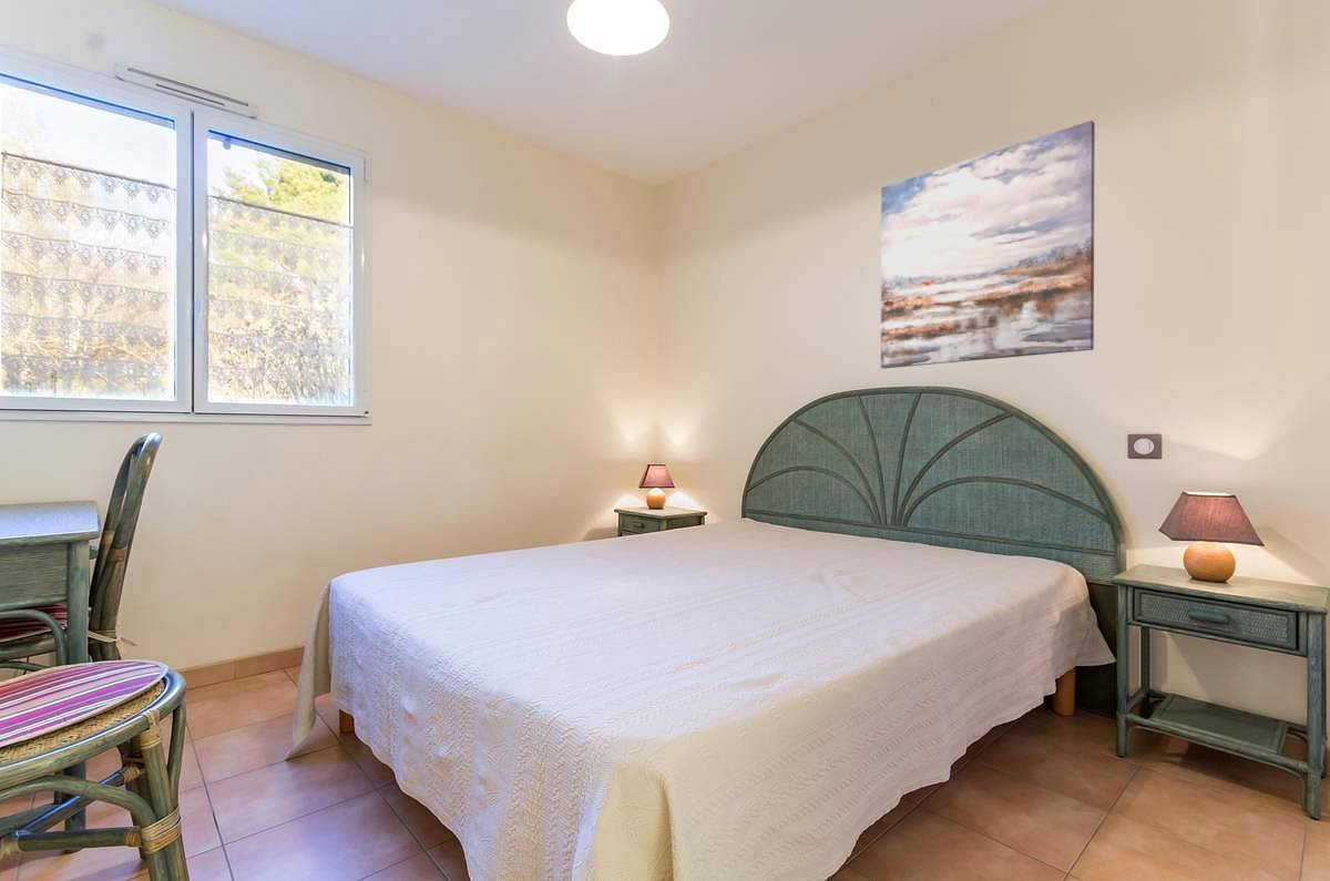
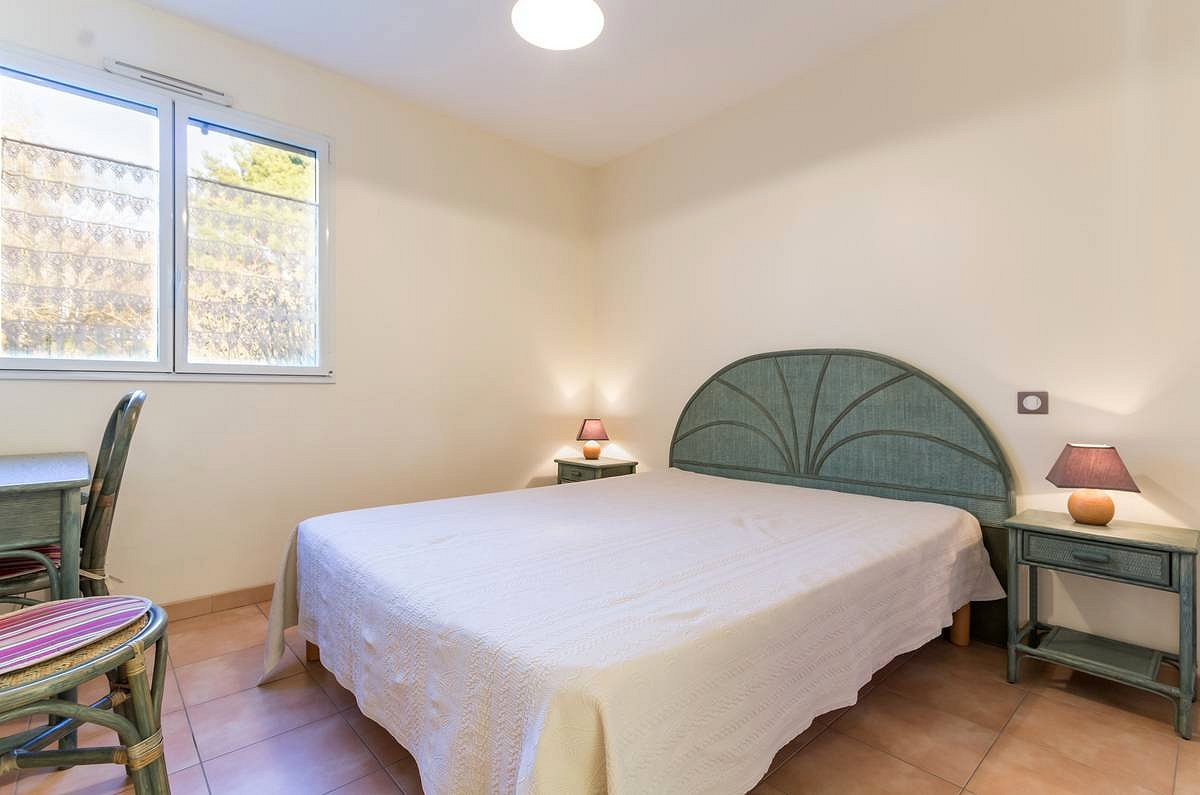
- wall art [880,120,1096,369]
